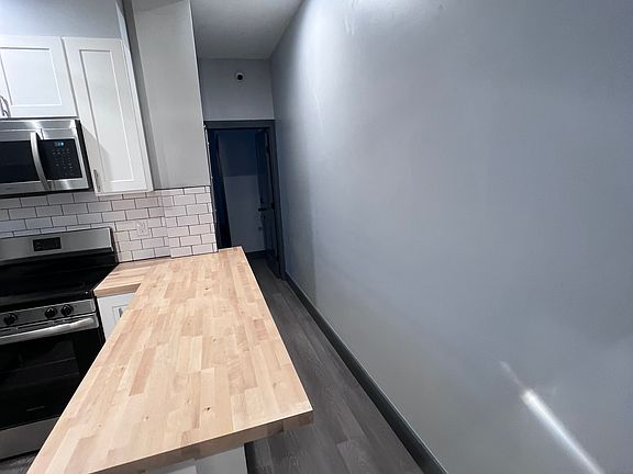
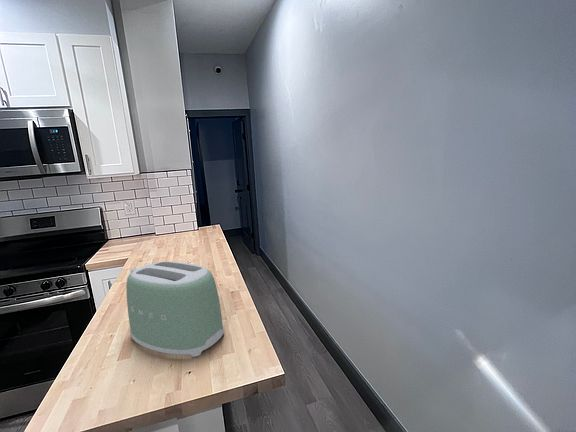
+ toaster [125,261,225,358]
